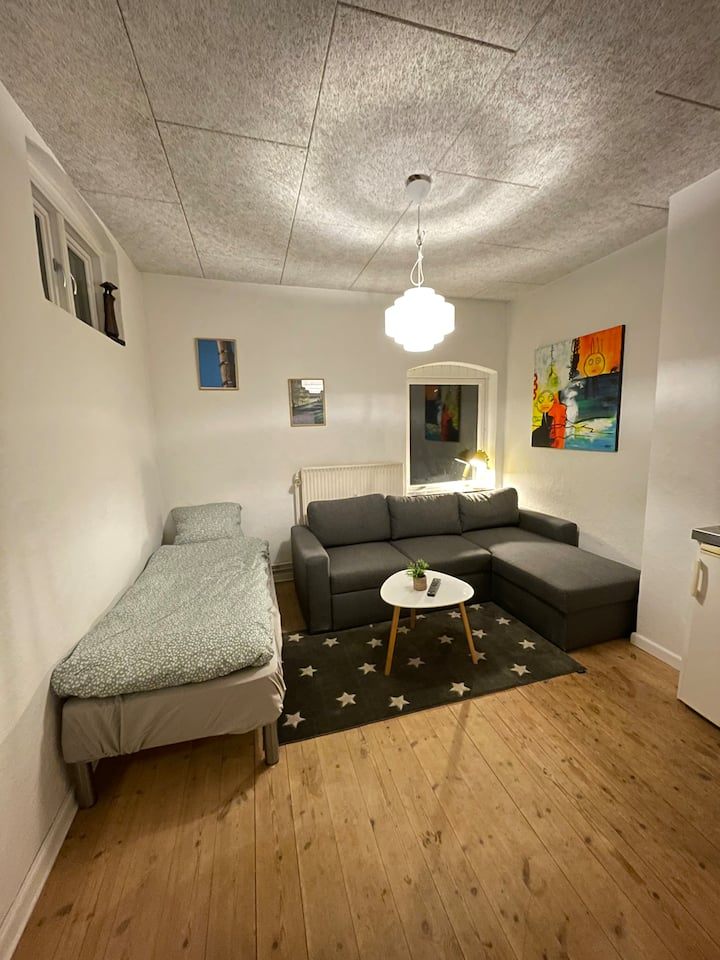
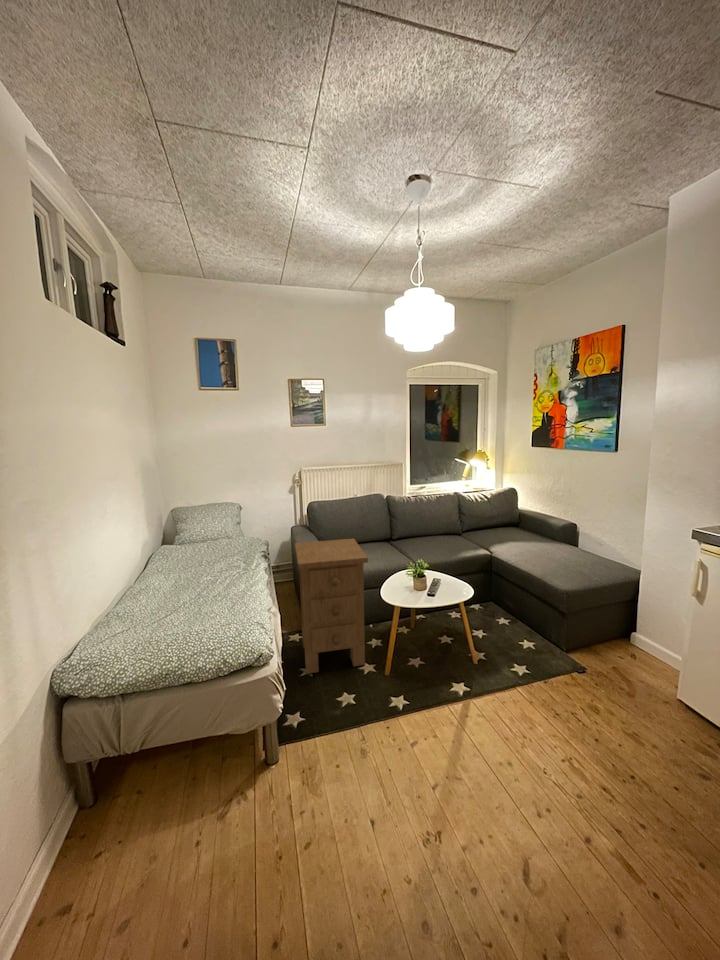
+ nightstand [294,538,369,675]
